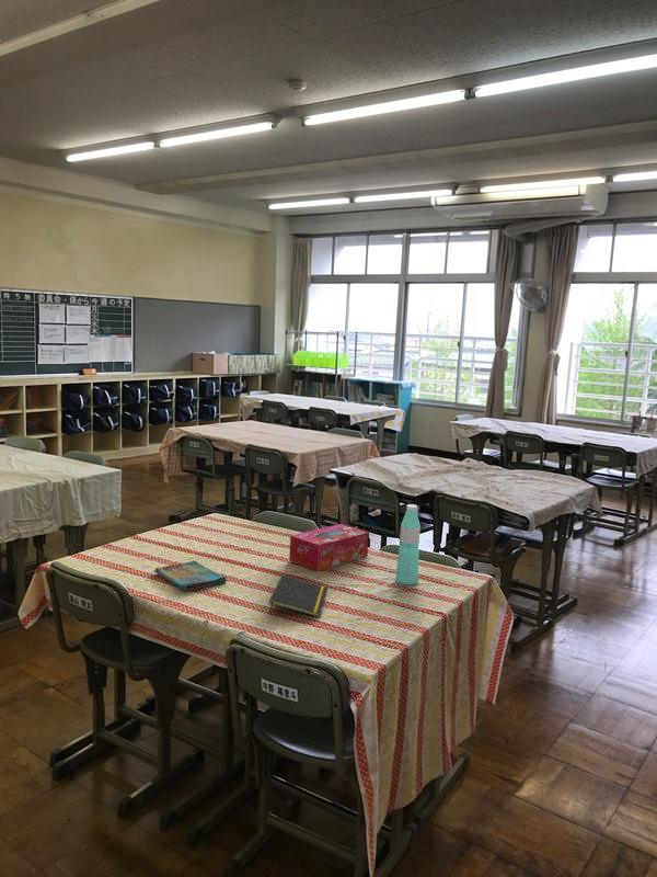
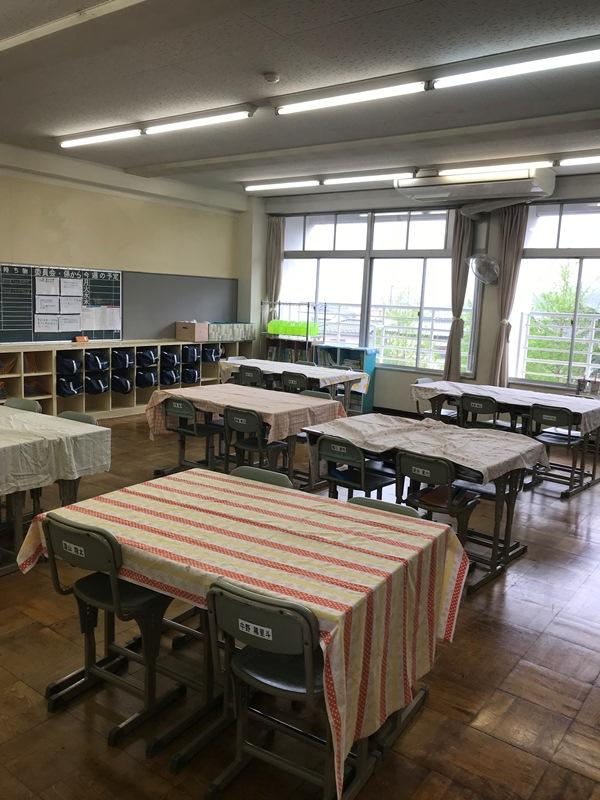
- notepad [268,574,328,618]
- water bottle [394,503,422,585]
- dish towel [153,559,228,592]
- tissue box [288,523,370,572]
